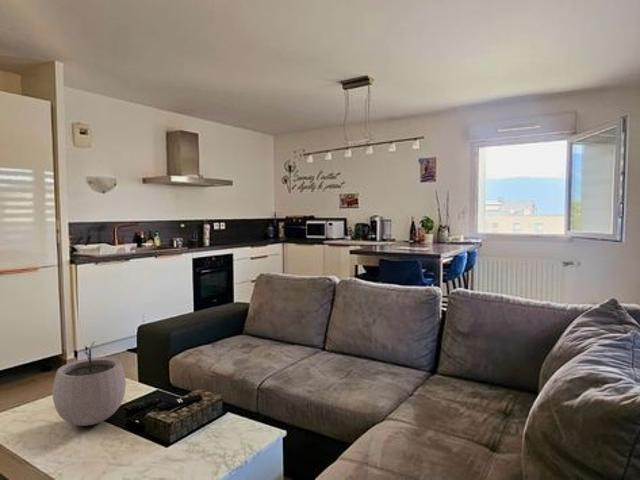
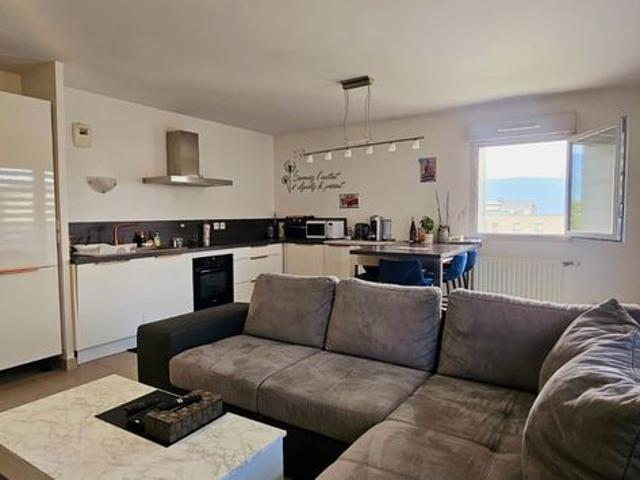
- plant pot [52,340,127,427]
